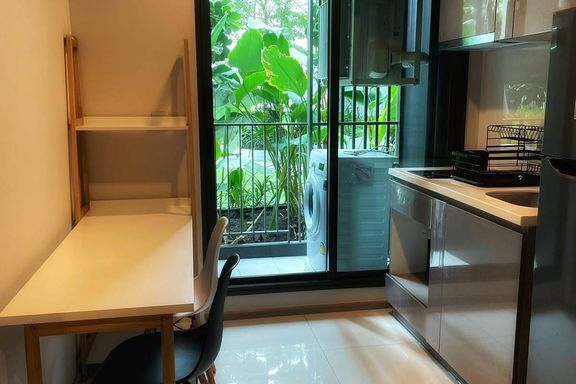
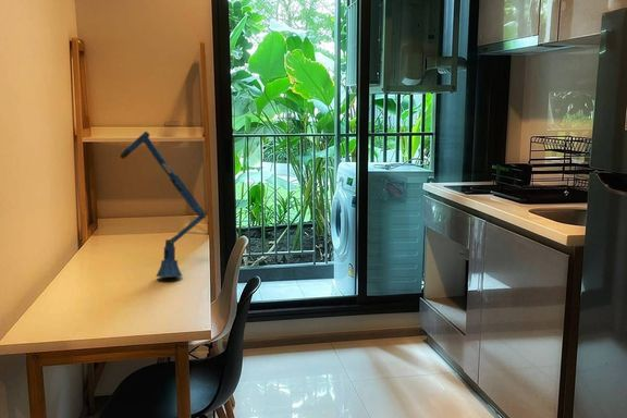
+ desk lamp [119,131,207,279]
